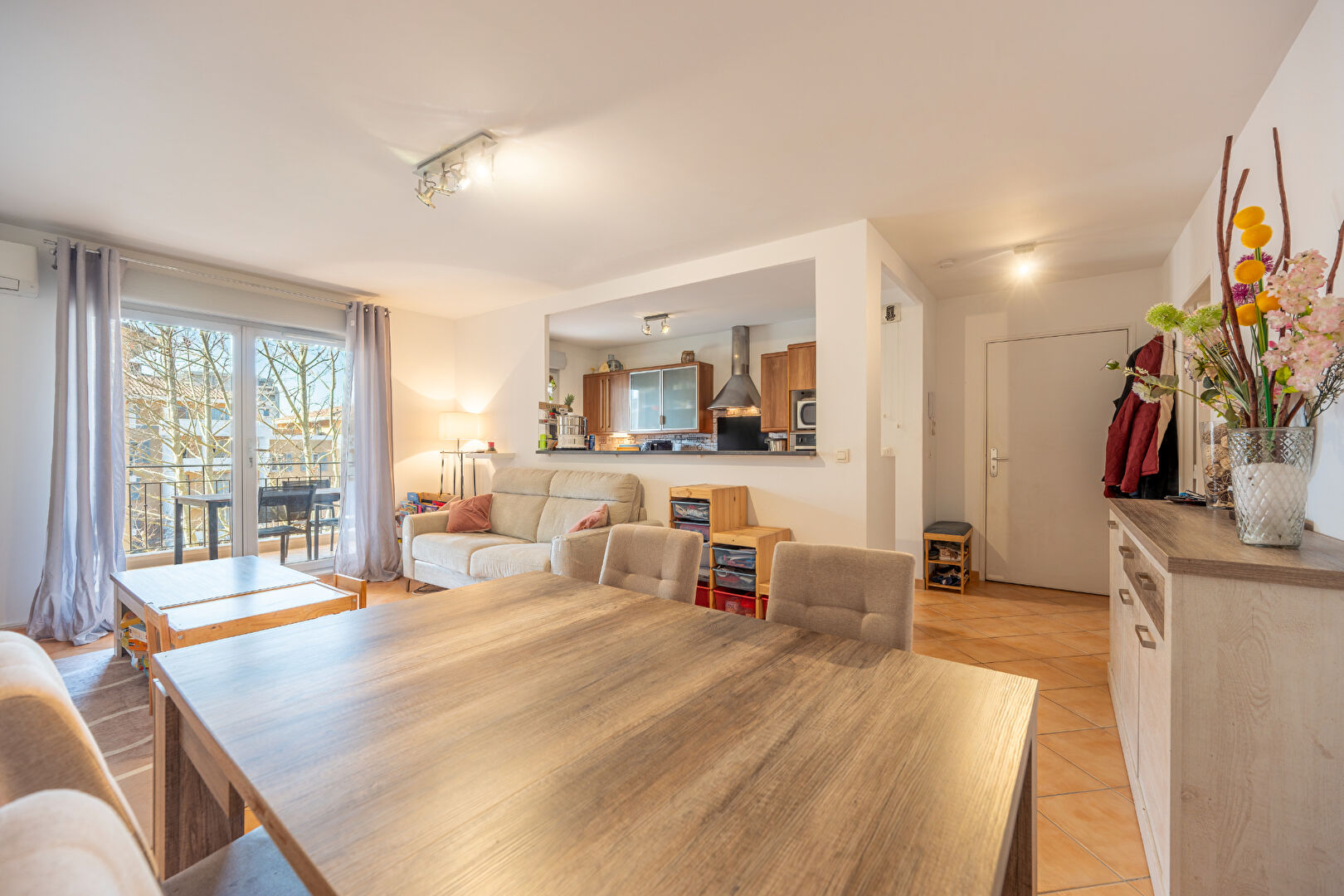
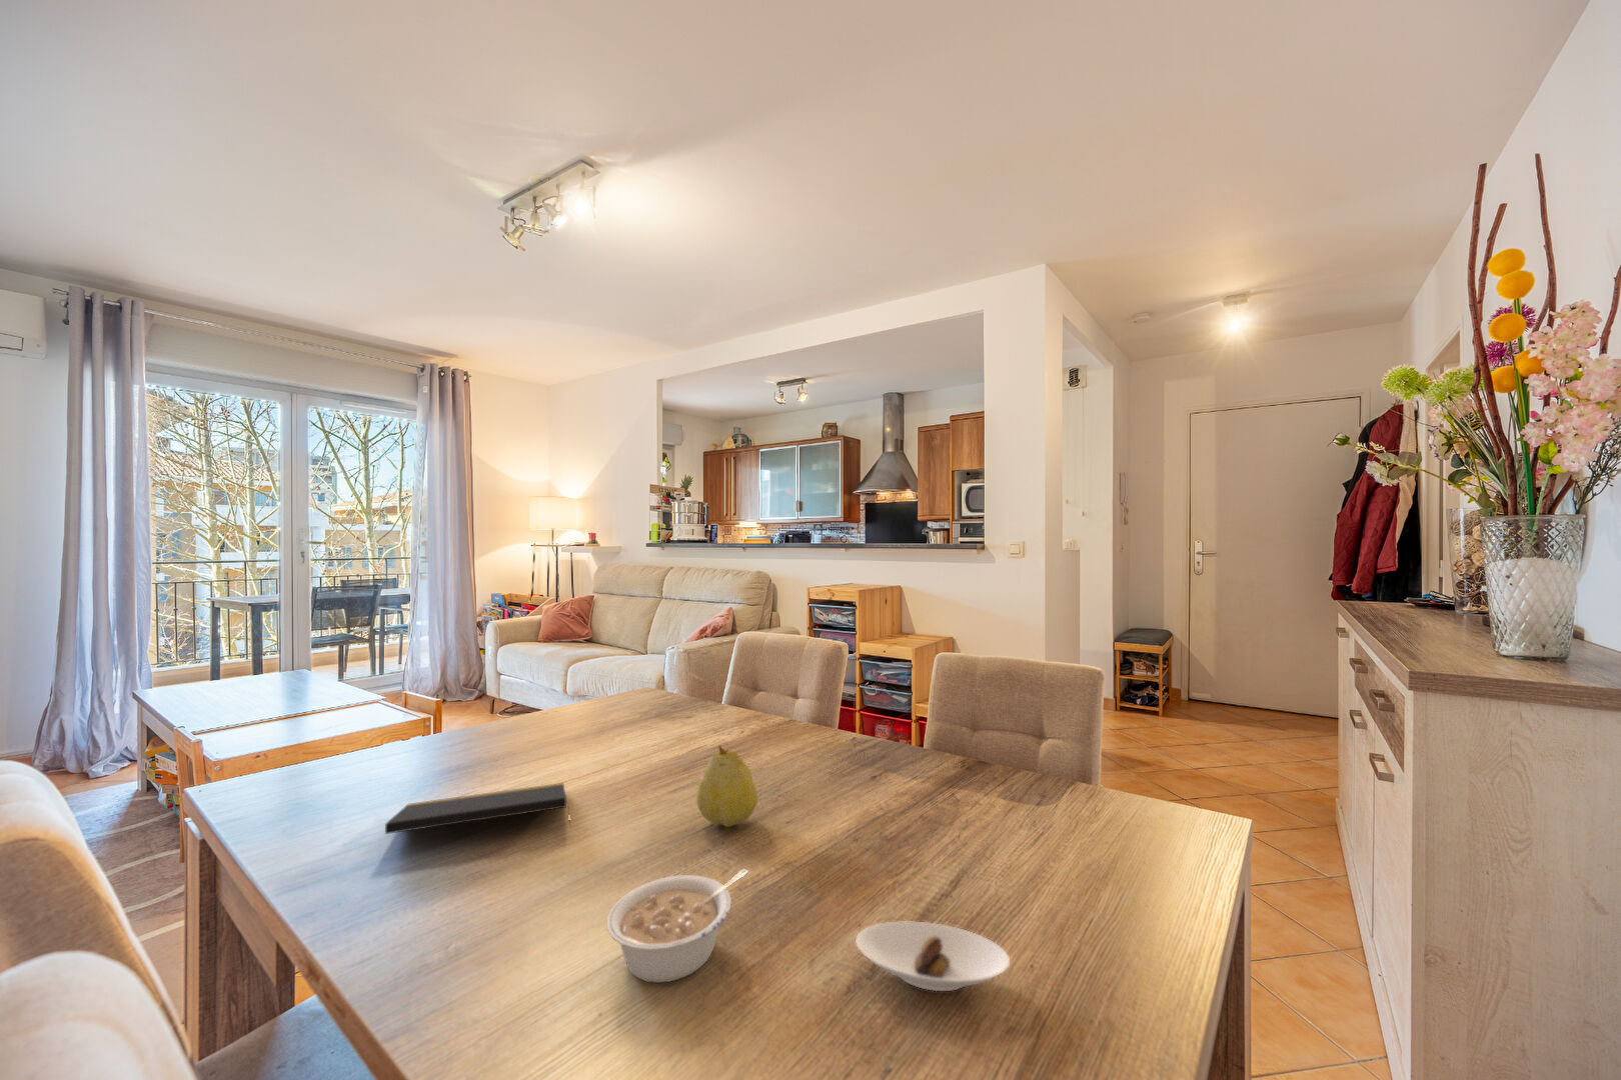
+ fruit [696,744,759,828]
+ notepad [385,782,573,835]
+ saucer [855,920,1011,992]
+ legume [607,868,749,984]
